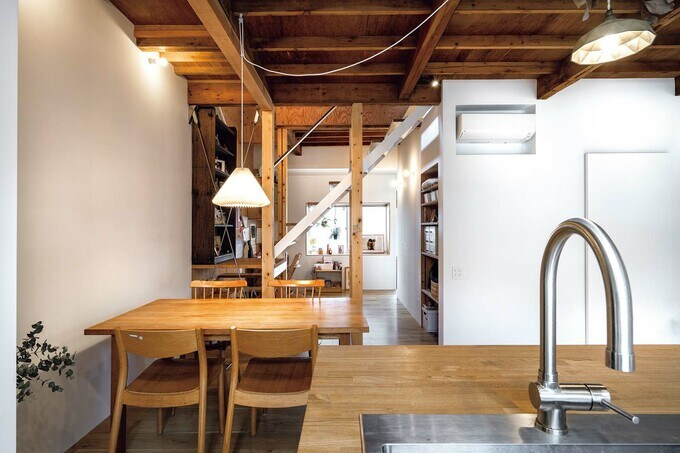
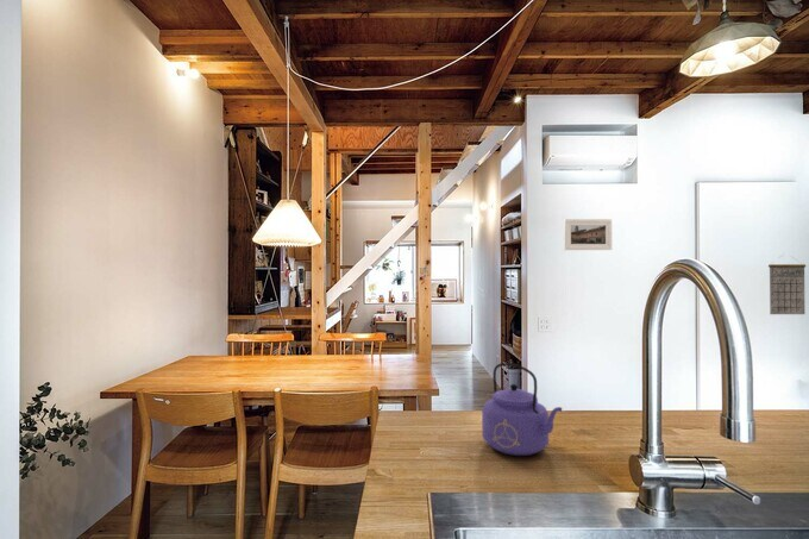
+ calendar [767,255,807,315]
+ kettle [481,362,563,457]
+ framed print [563,218,613,251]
